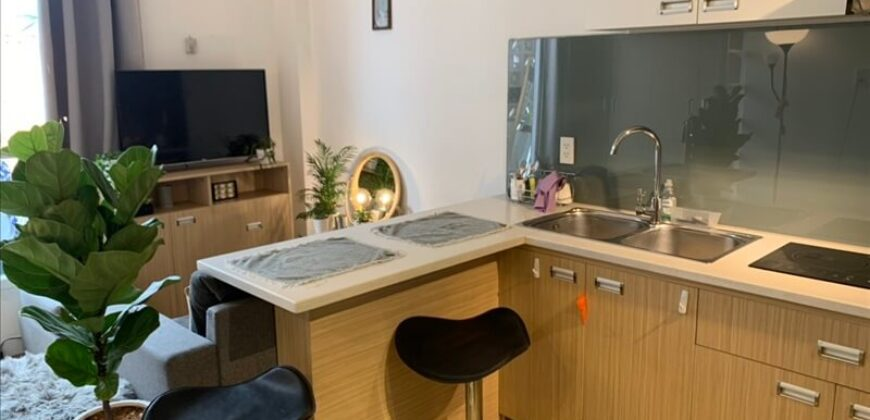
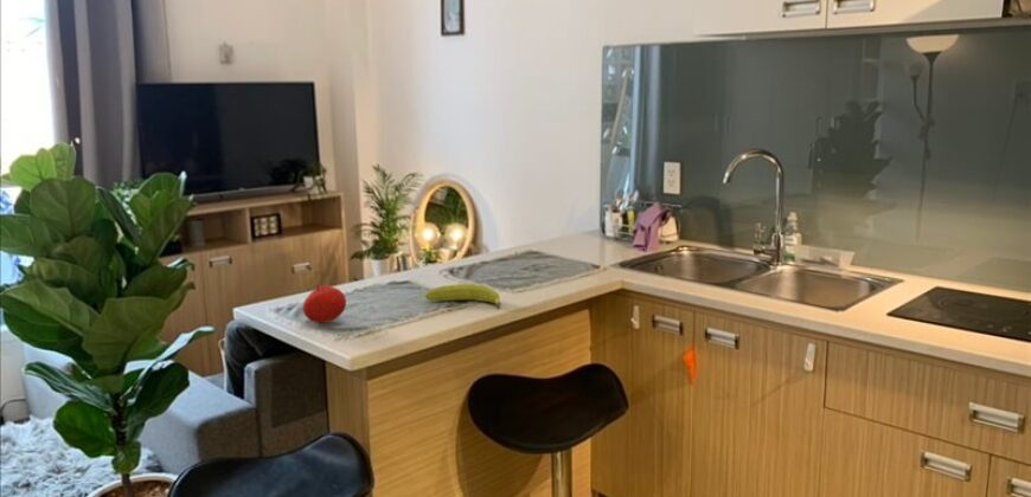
+ fruit [424,283,502,308]
+ fruit [302,283,347,324]
